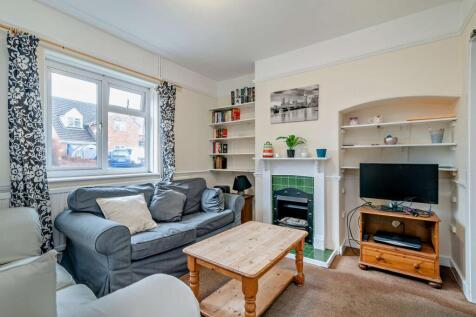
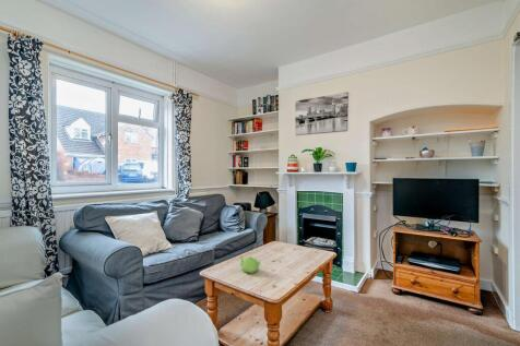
+ teapot [238,254,261,274]
